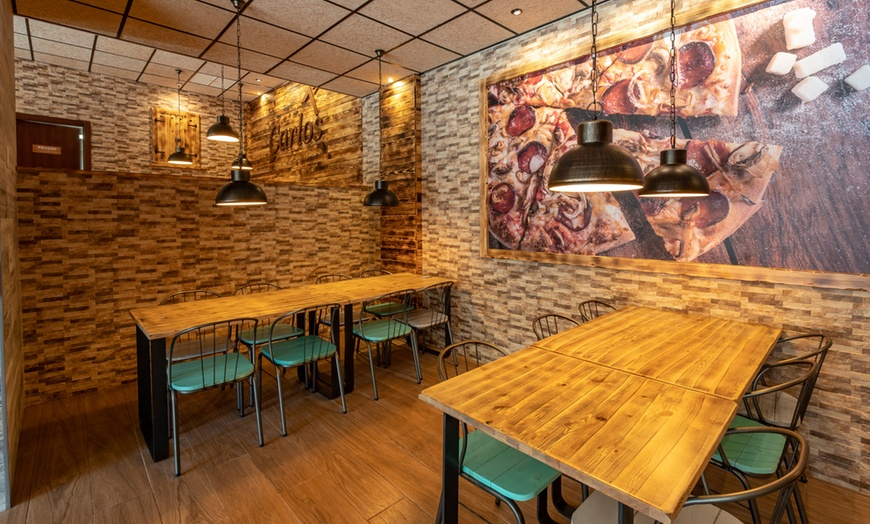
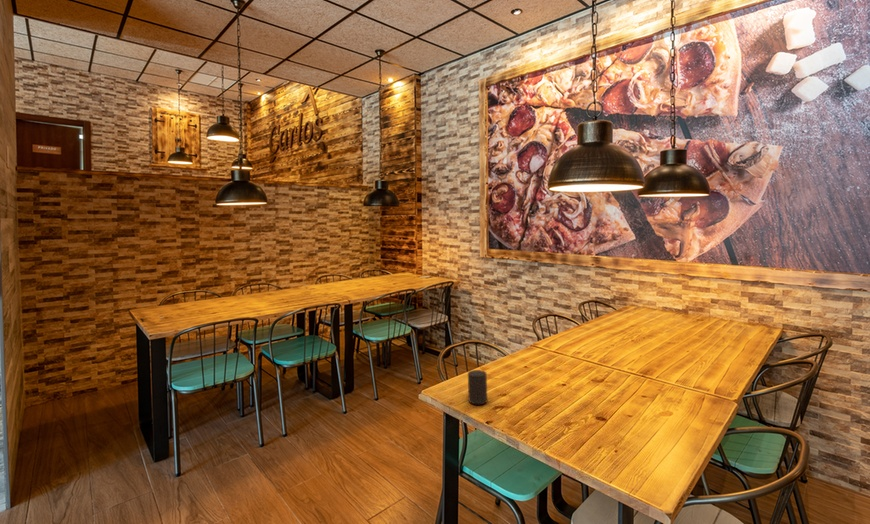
+ cup [467,369,488,405]
